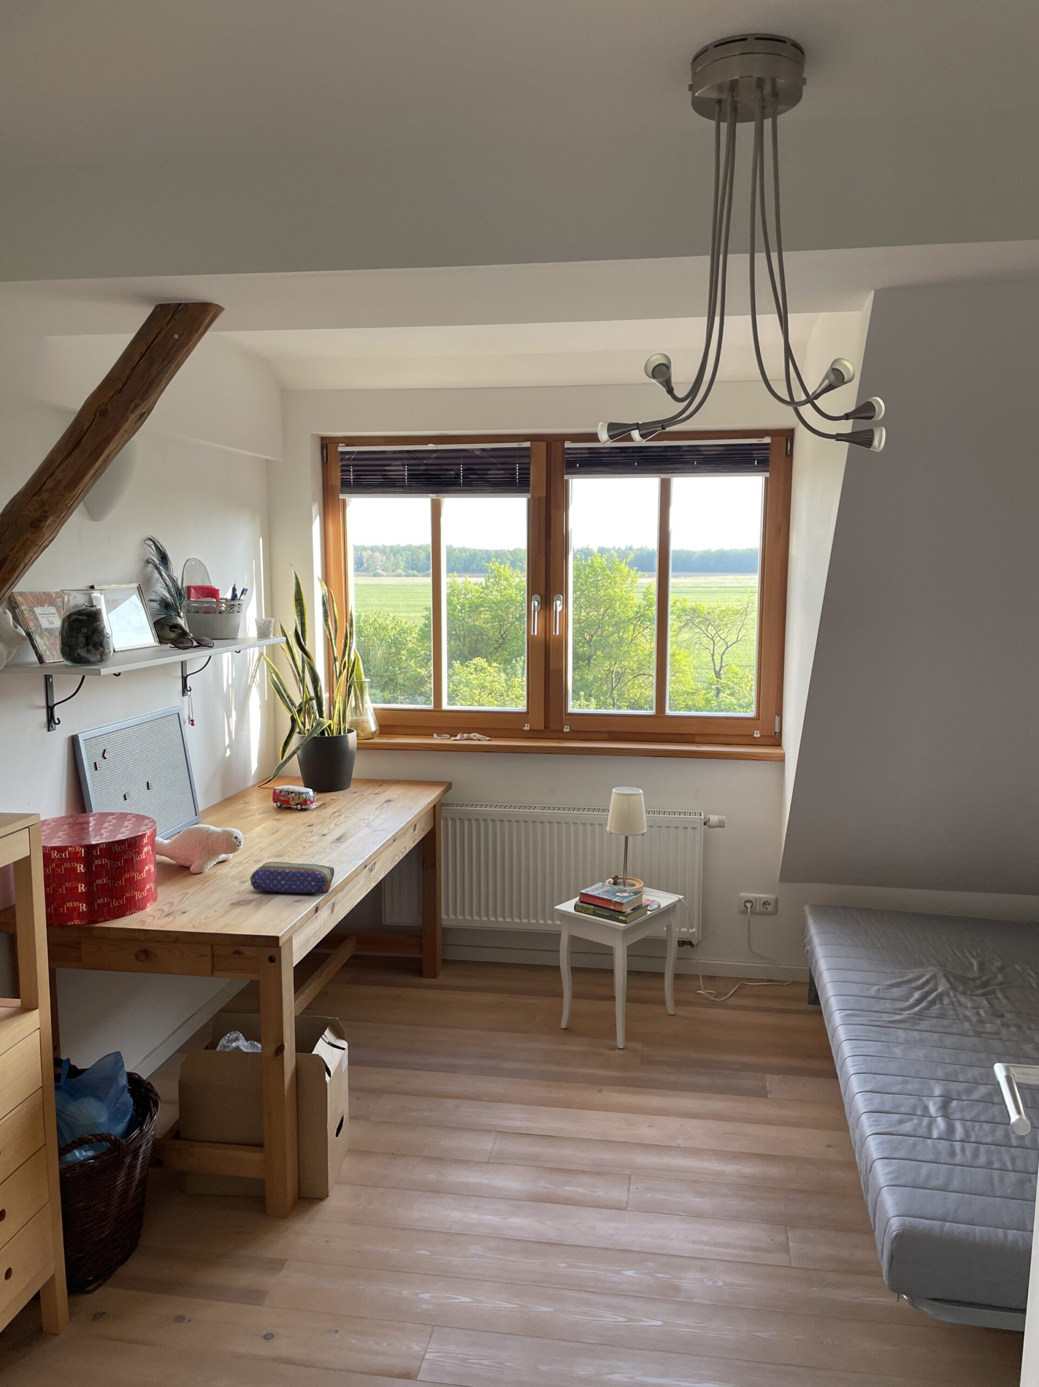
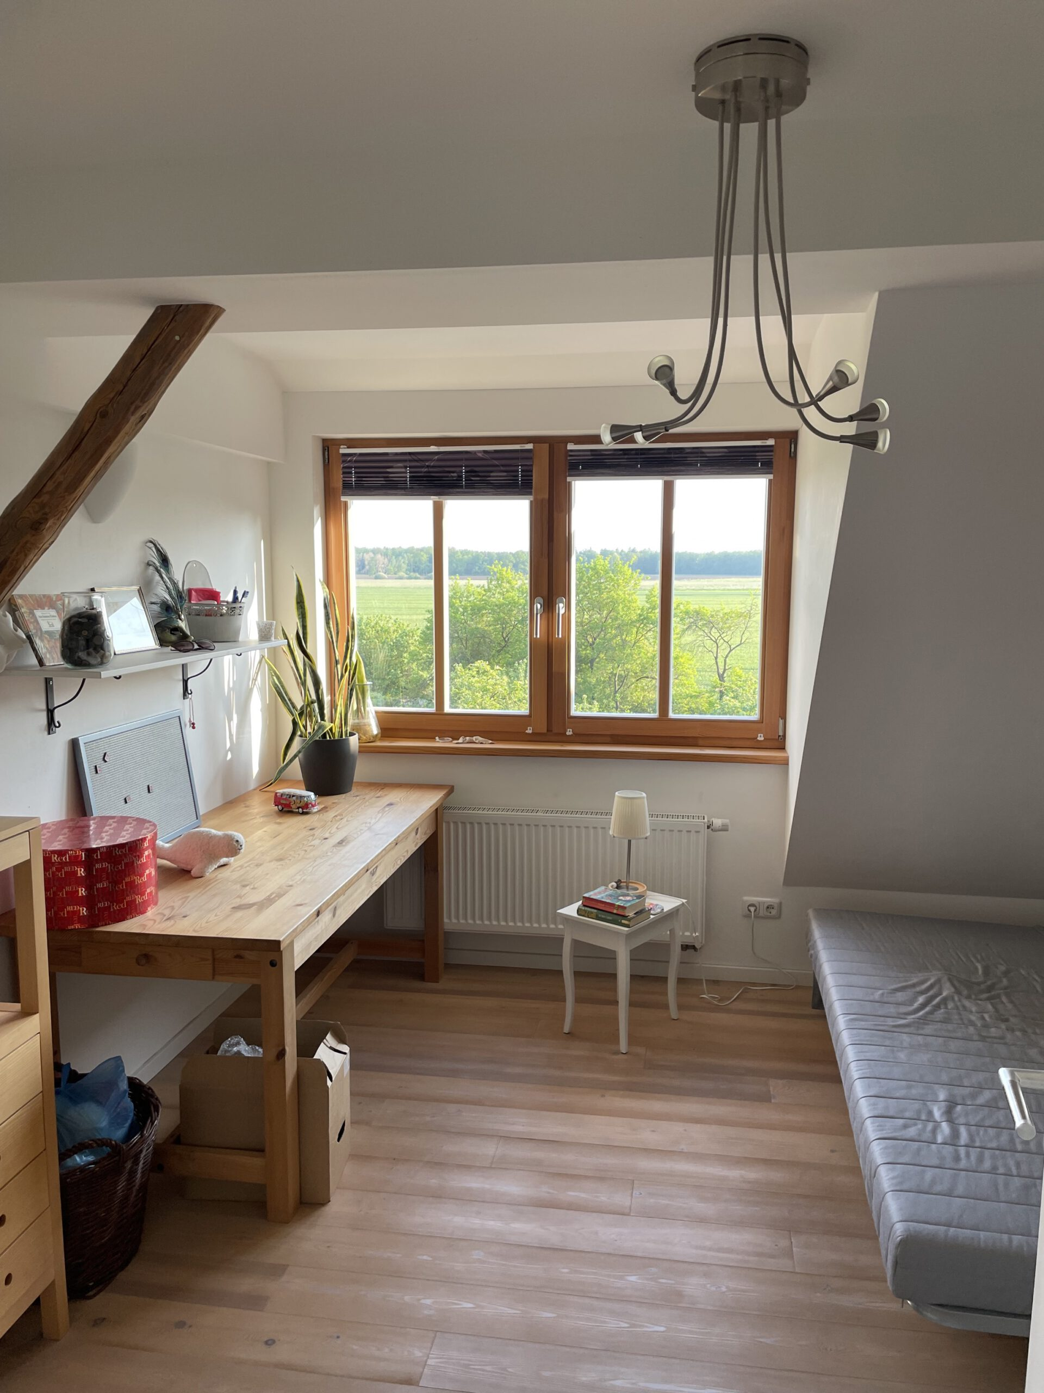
- pencil case [250,862,334,894]
